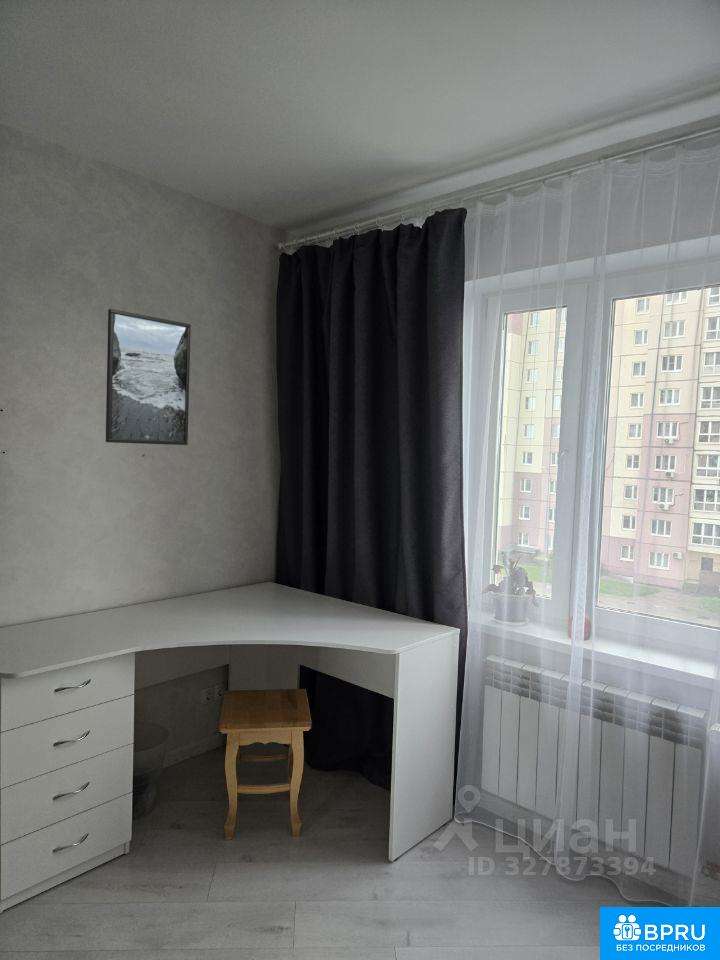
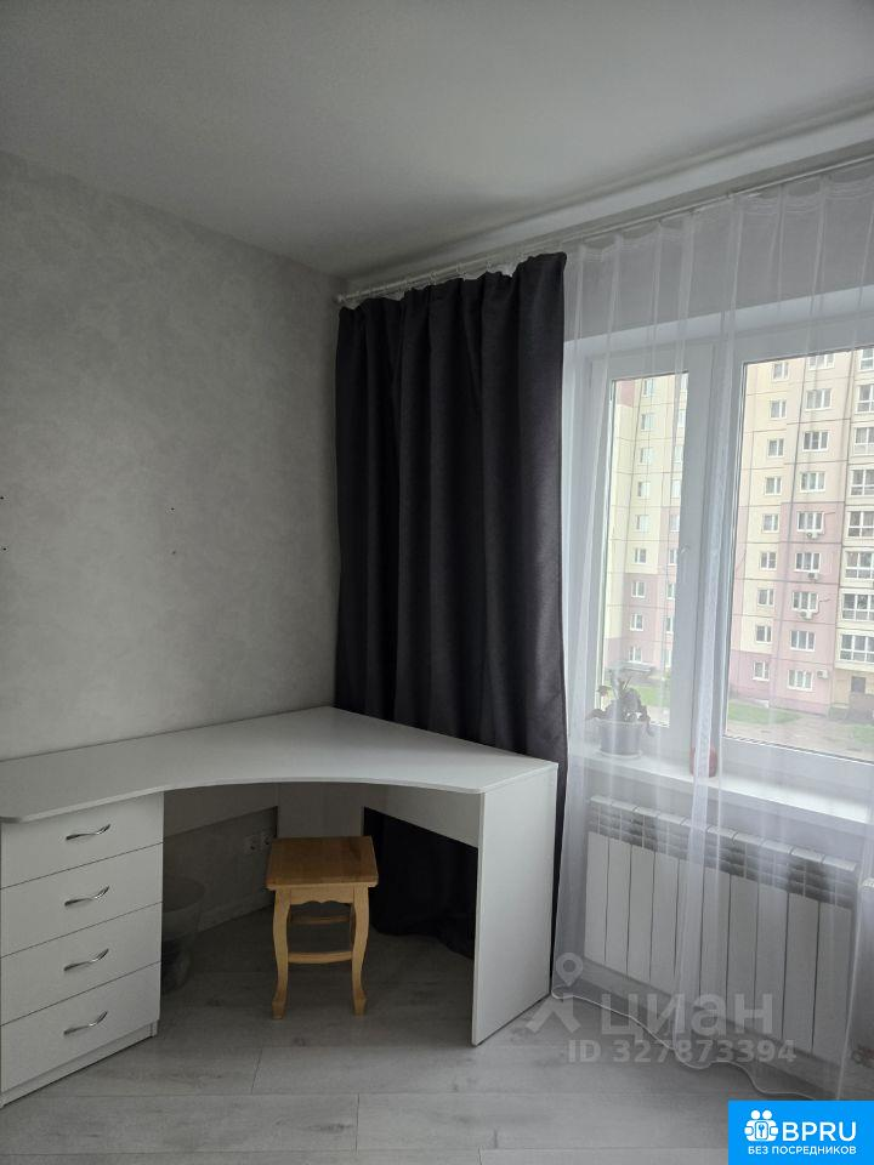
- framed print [105,308,192,446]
